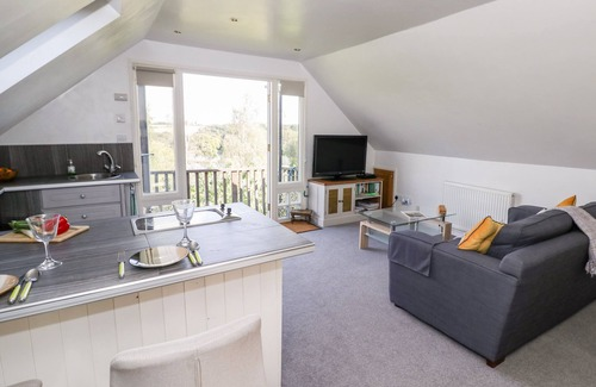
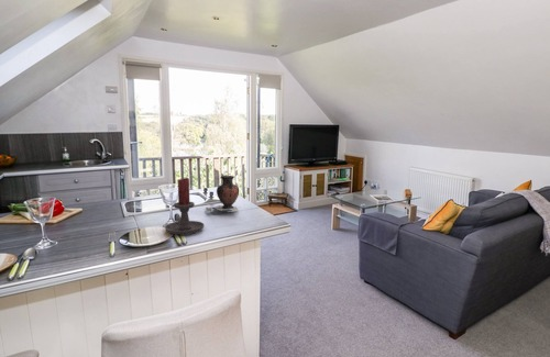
+ candle holder [164,177,205,235]
+ vase [205,175,240,213]
